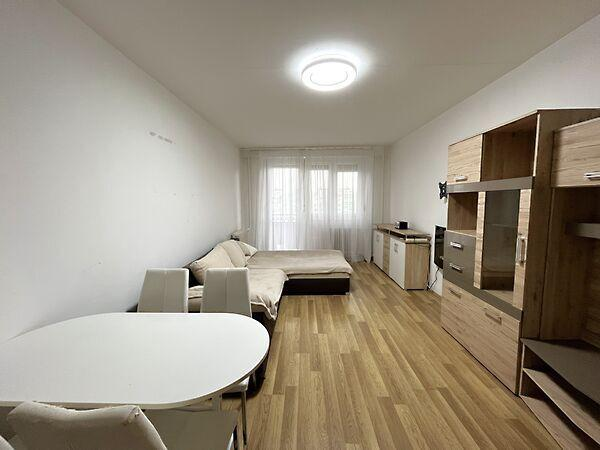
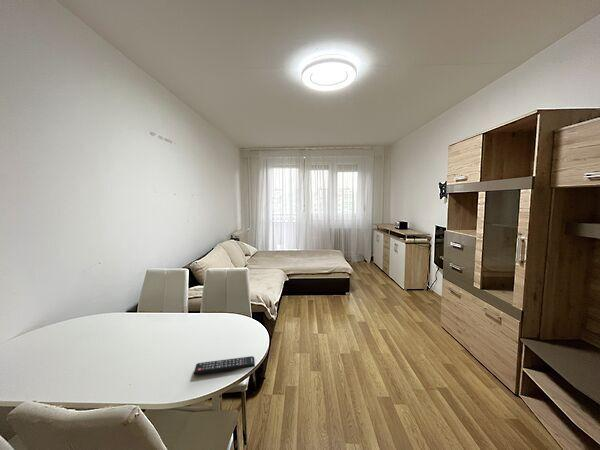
+ remote control [193,355,256,376]
